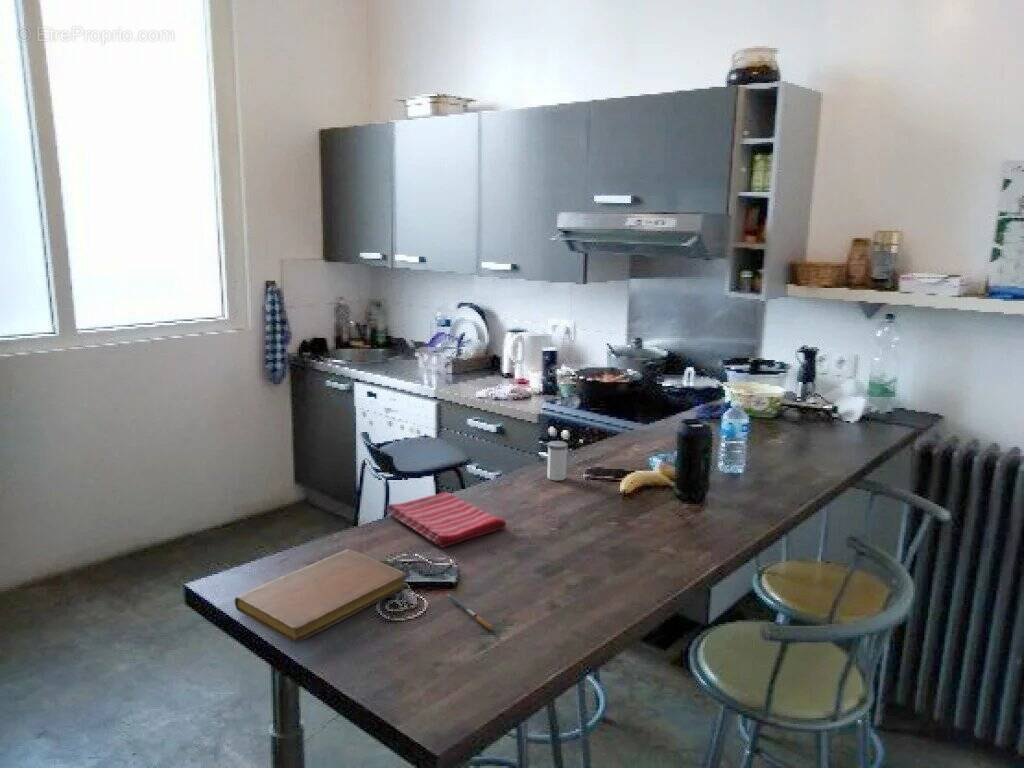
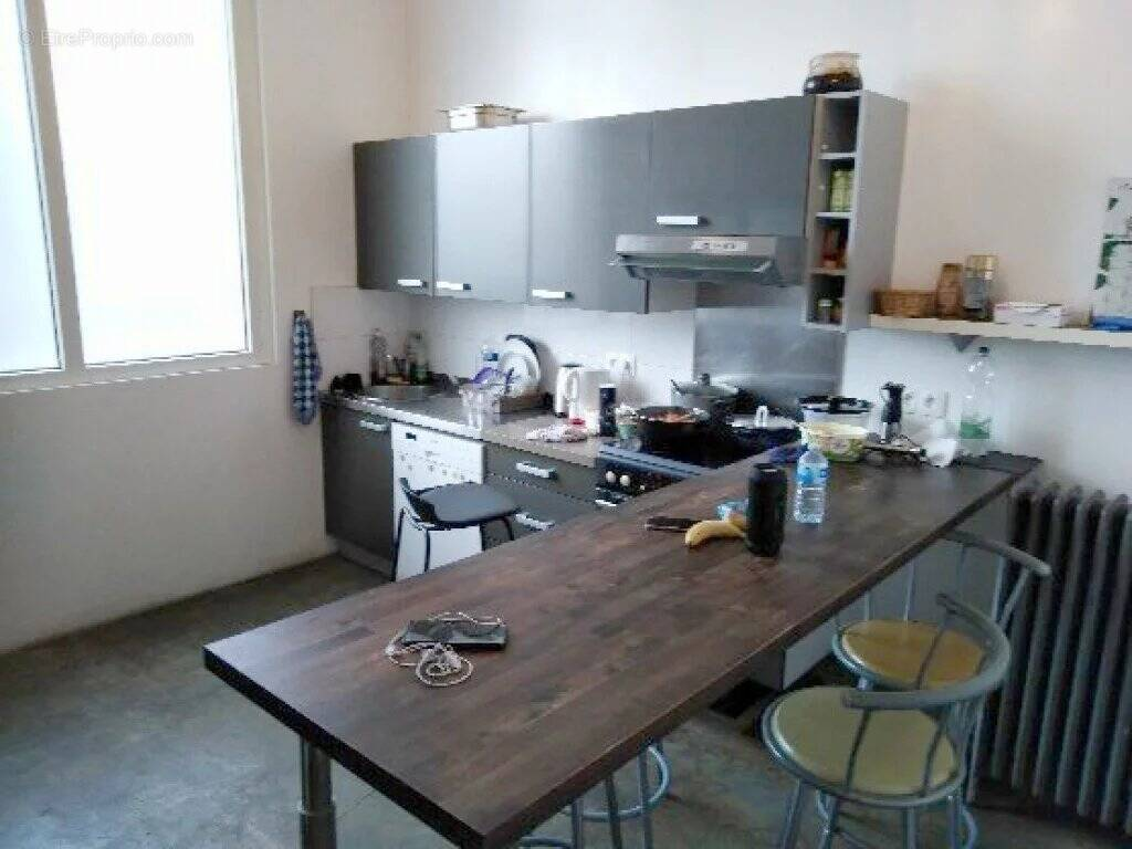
- dish towel [385,491,507,548]
- notebook [234,548,408,643]
- salt shaker [546,440,569,482]
- pen [446,593,493,631]
